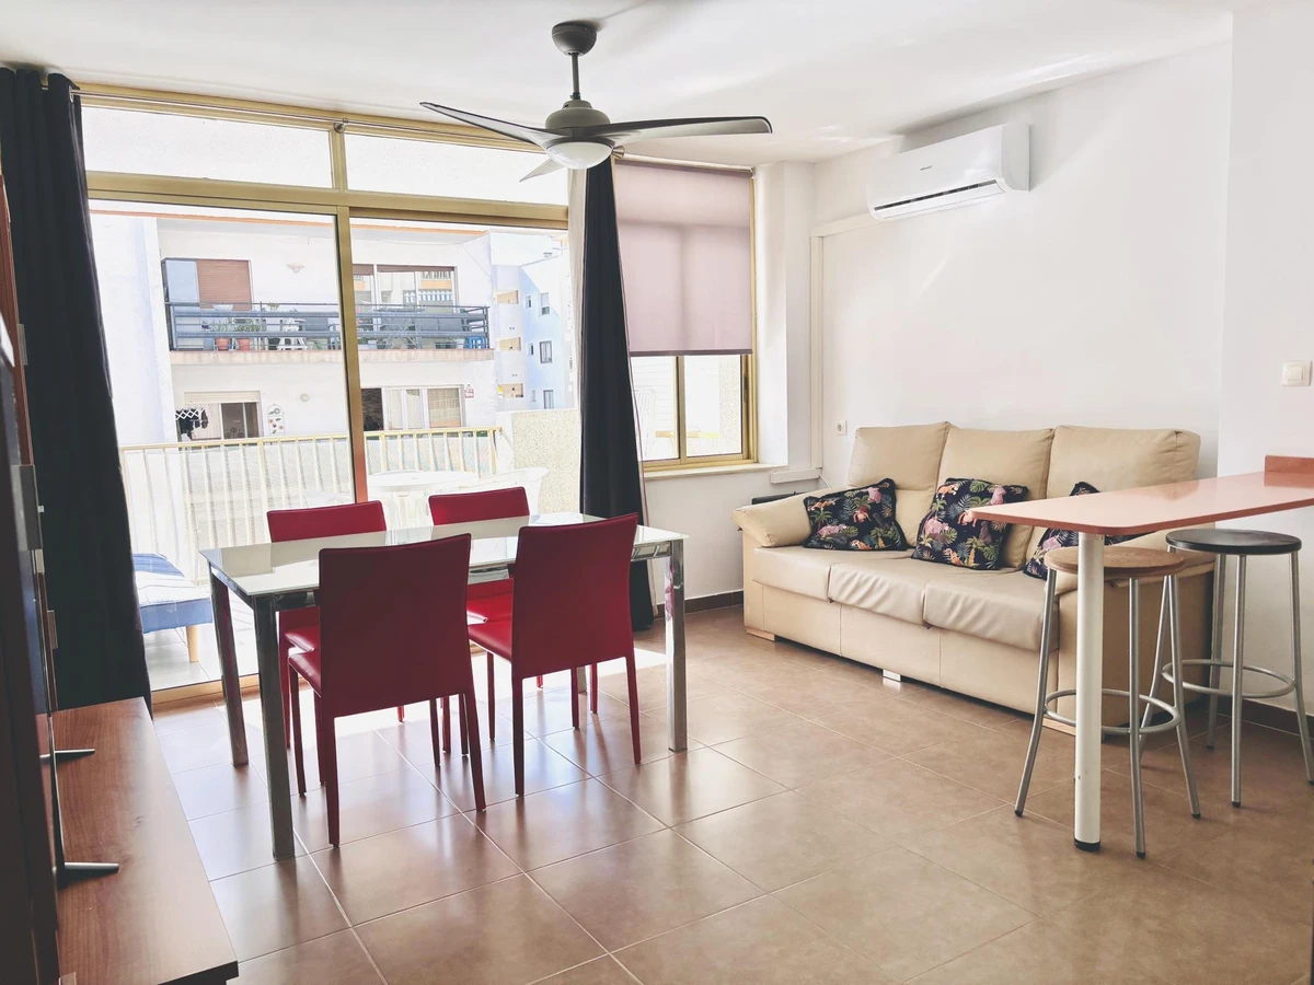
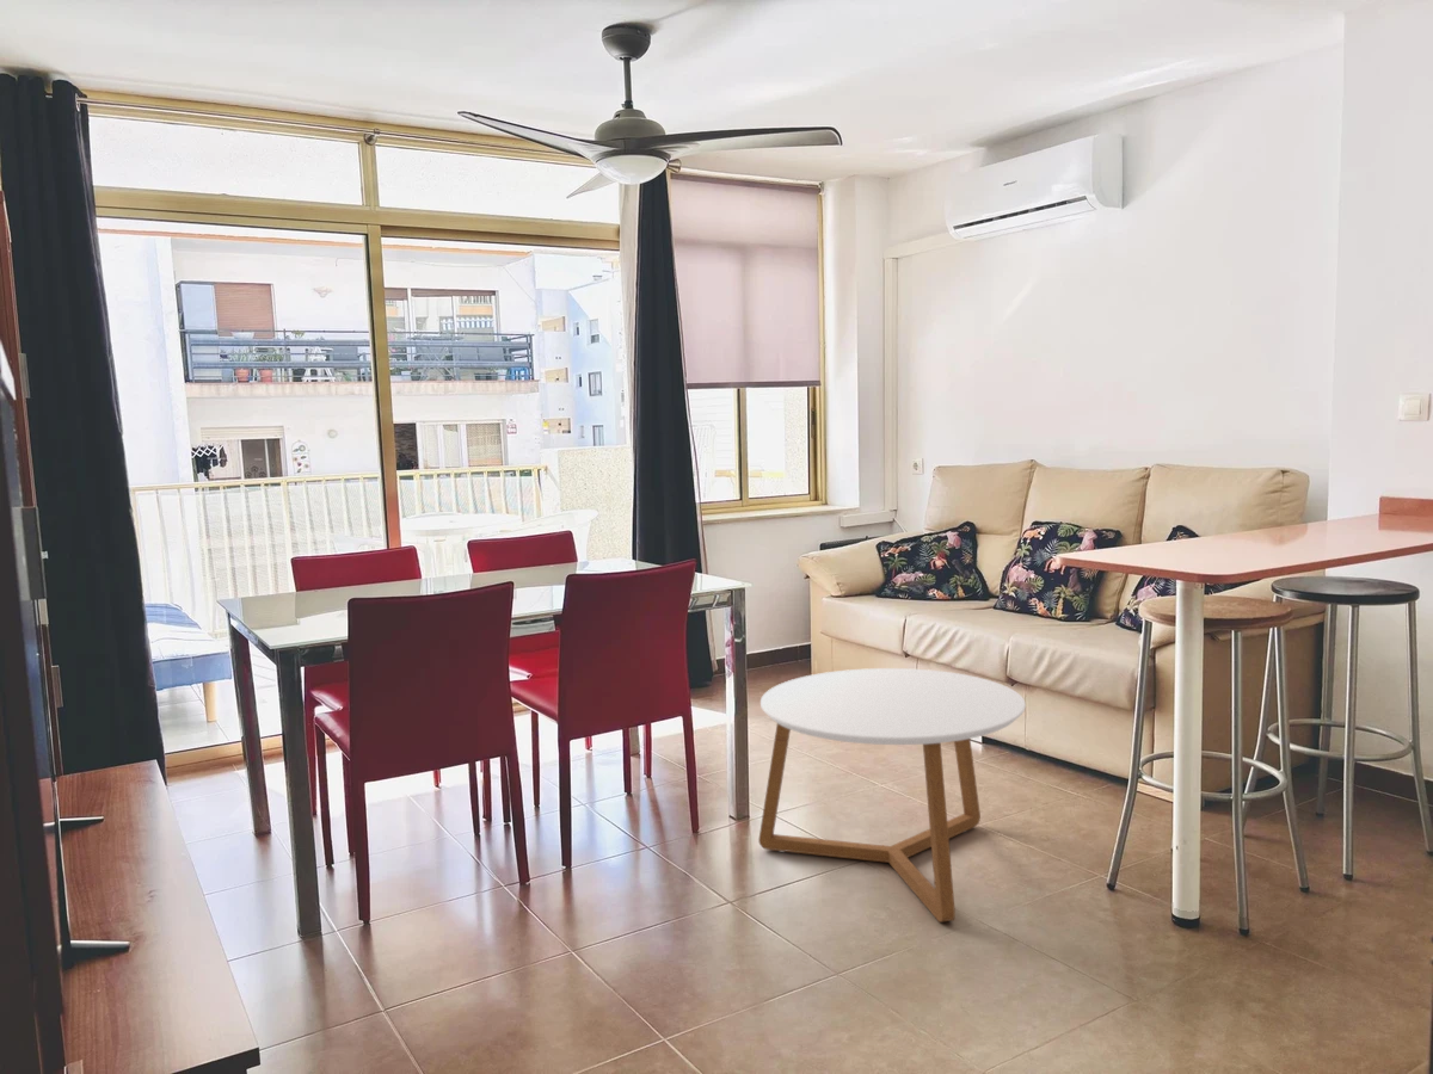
+ coffee table [757,667,1027,924]
